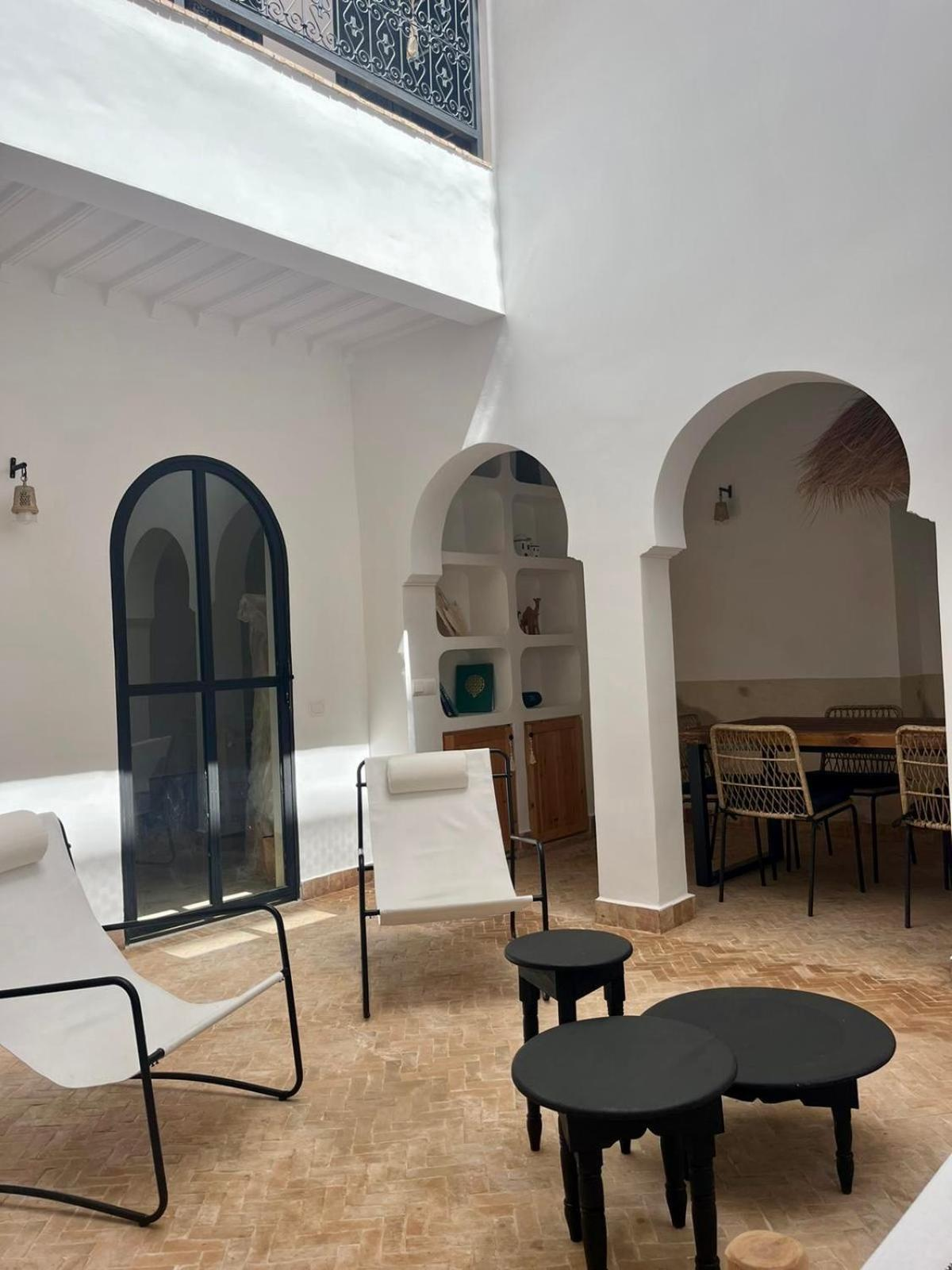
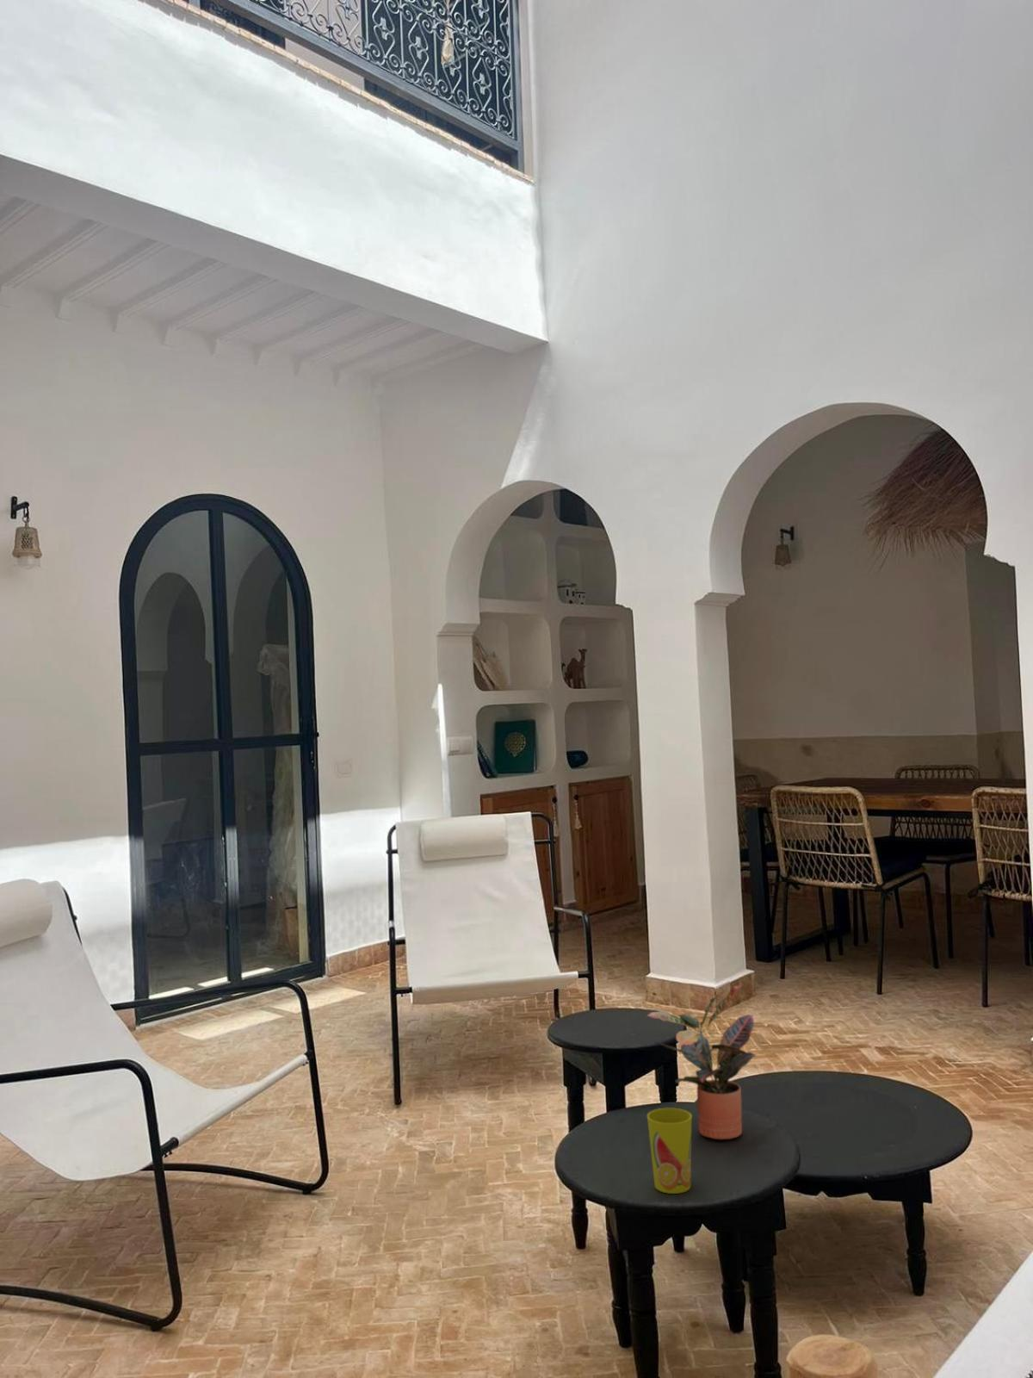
+ cup [647,1108,693,1195]
+ potted plant [646,983,756,1140]
